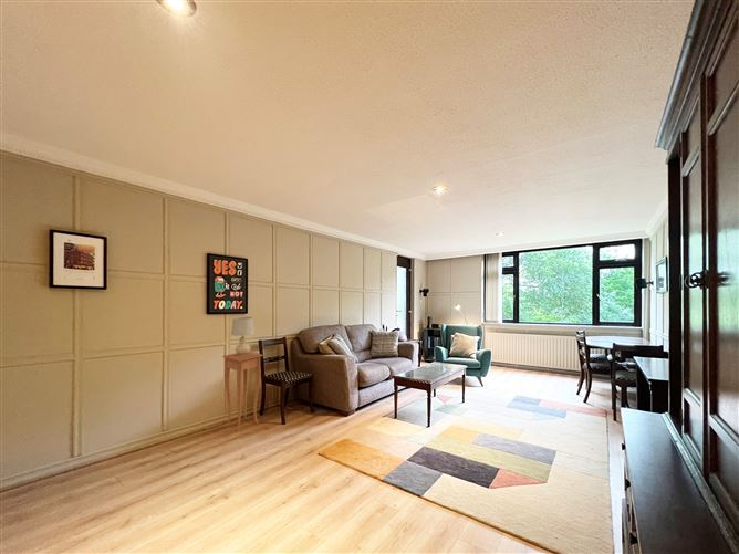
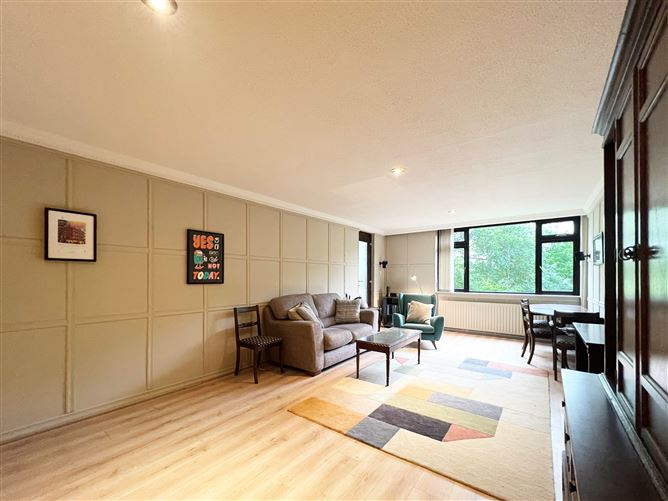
- table lamp [230,316,256,356]
- side table [222,351,263,431]
